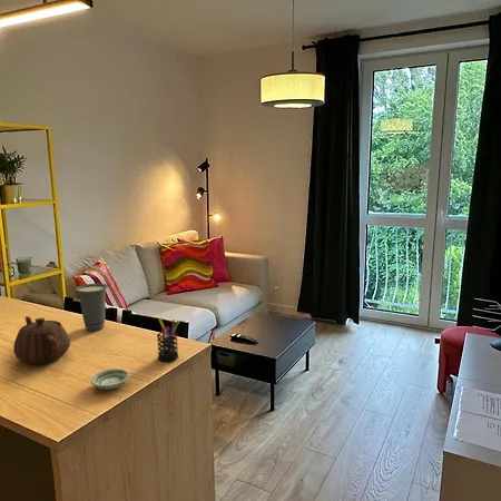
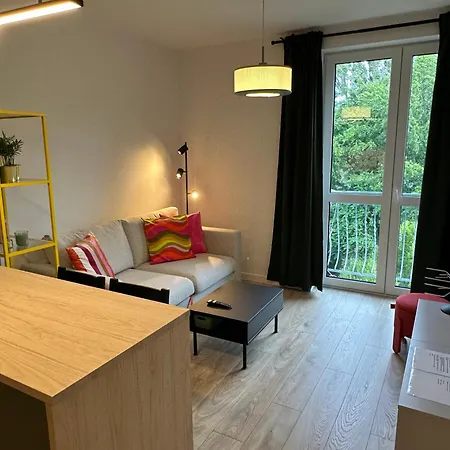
- saucer [90,367,130,391]
- cup [75,283,109,332]
- teapot [12,315,71,365]
- pen holder [156,317,180,363]
